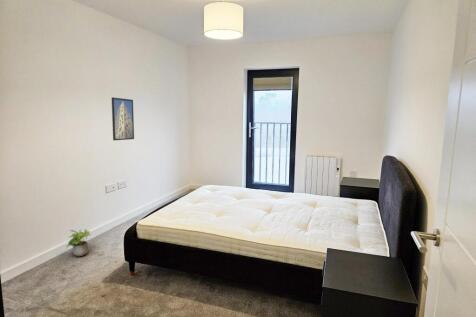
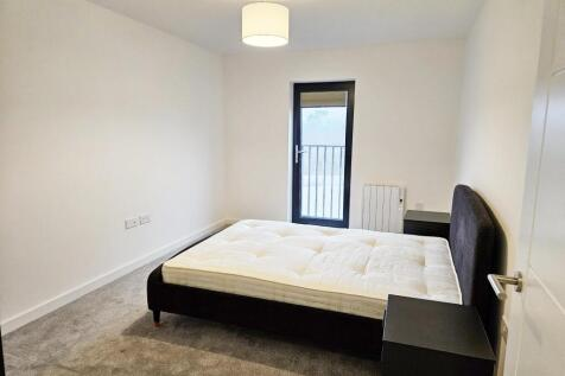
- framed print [111,96,135,141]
- potted plant [65,228,92,258]
